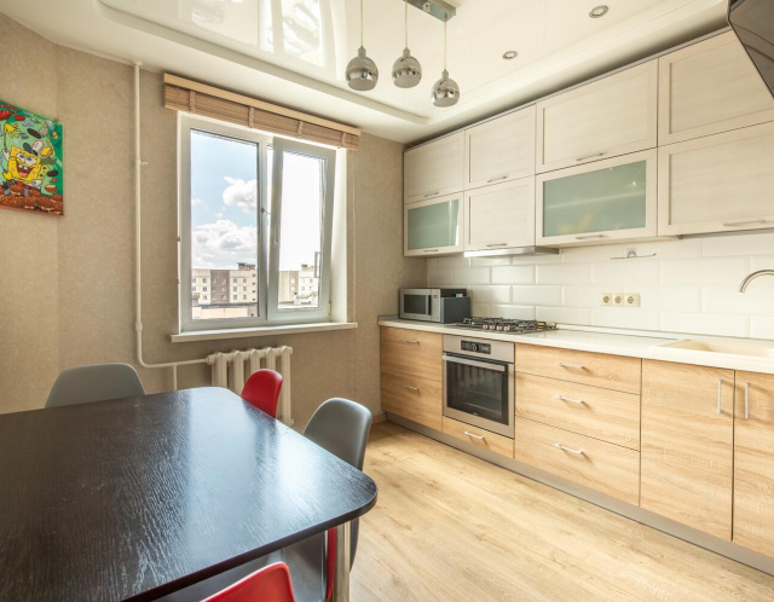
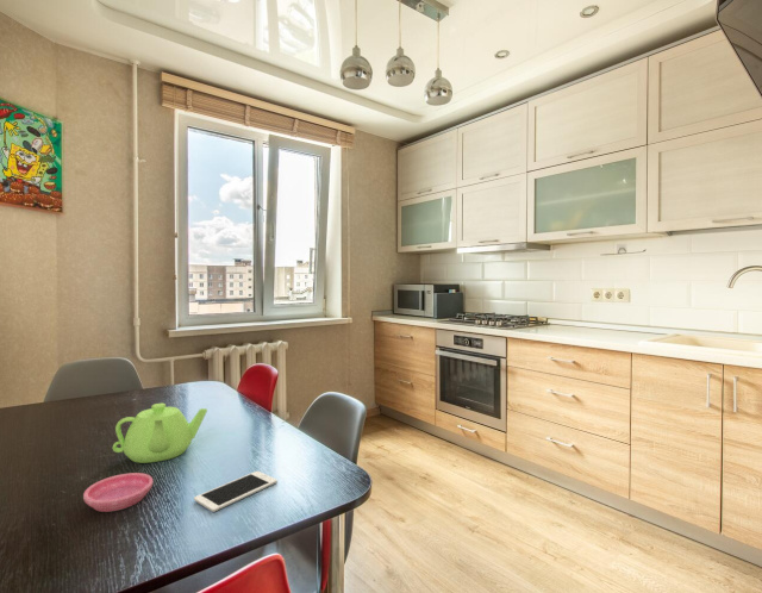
+ saucer [82,472,154,513]
+ cell phone [193,470,279,513]
+ teapot [112,402,208,464]
